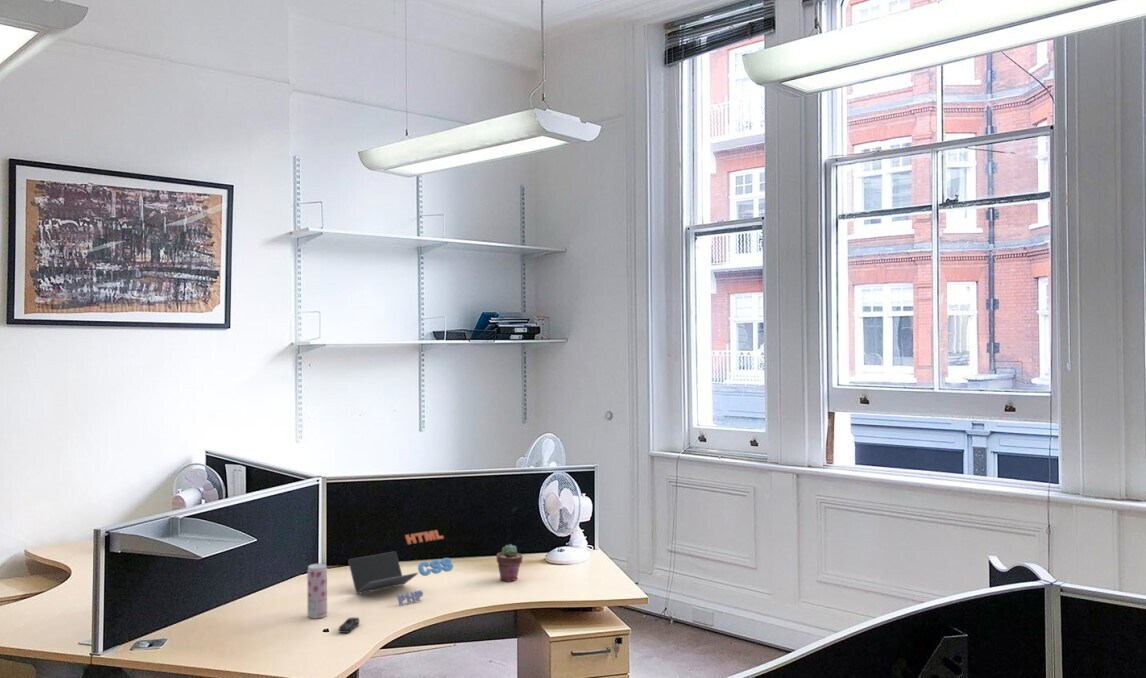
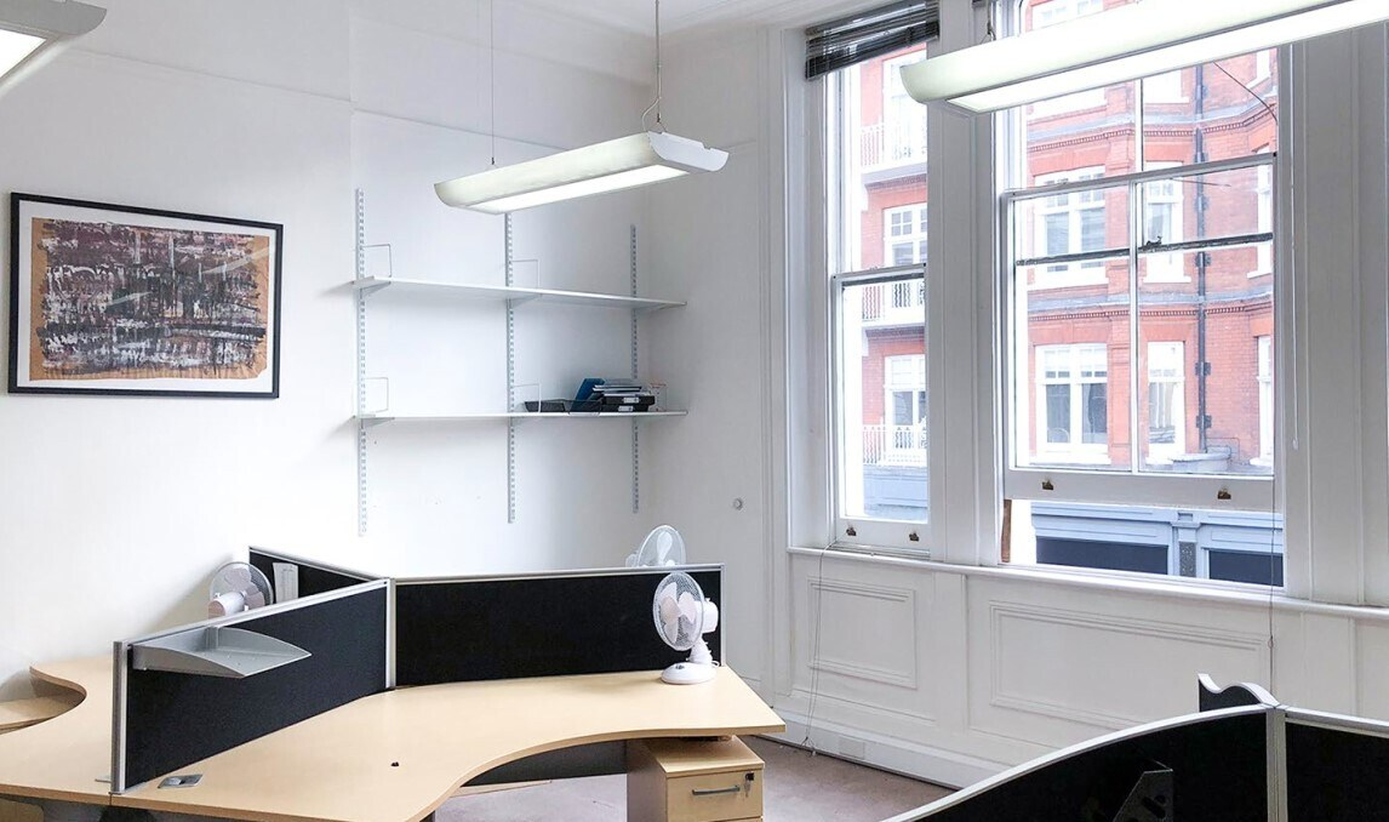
- laptop [347,529,454,606]
- computer mouse [338,616,360,634]
- potted succulent [496,543,524,582]
- beverage can [306,563,328,619]
